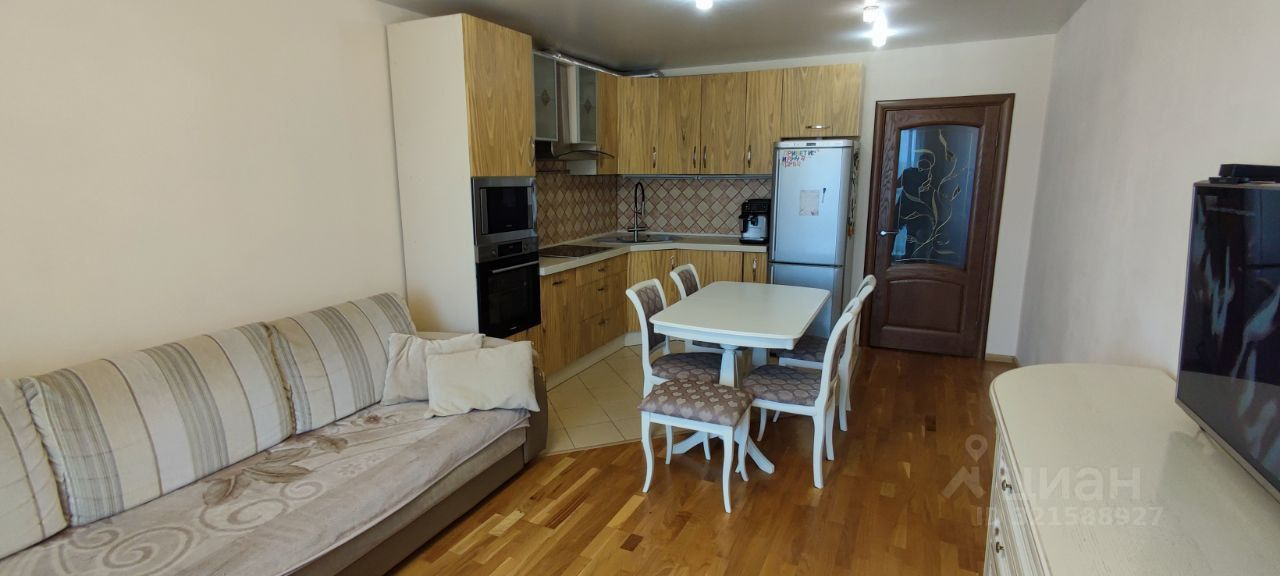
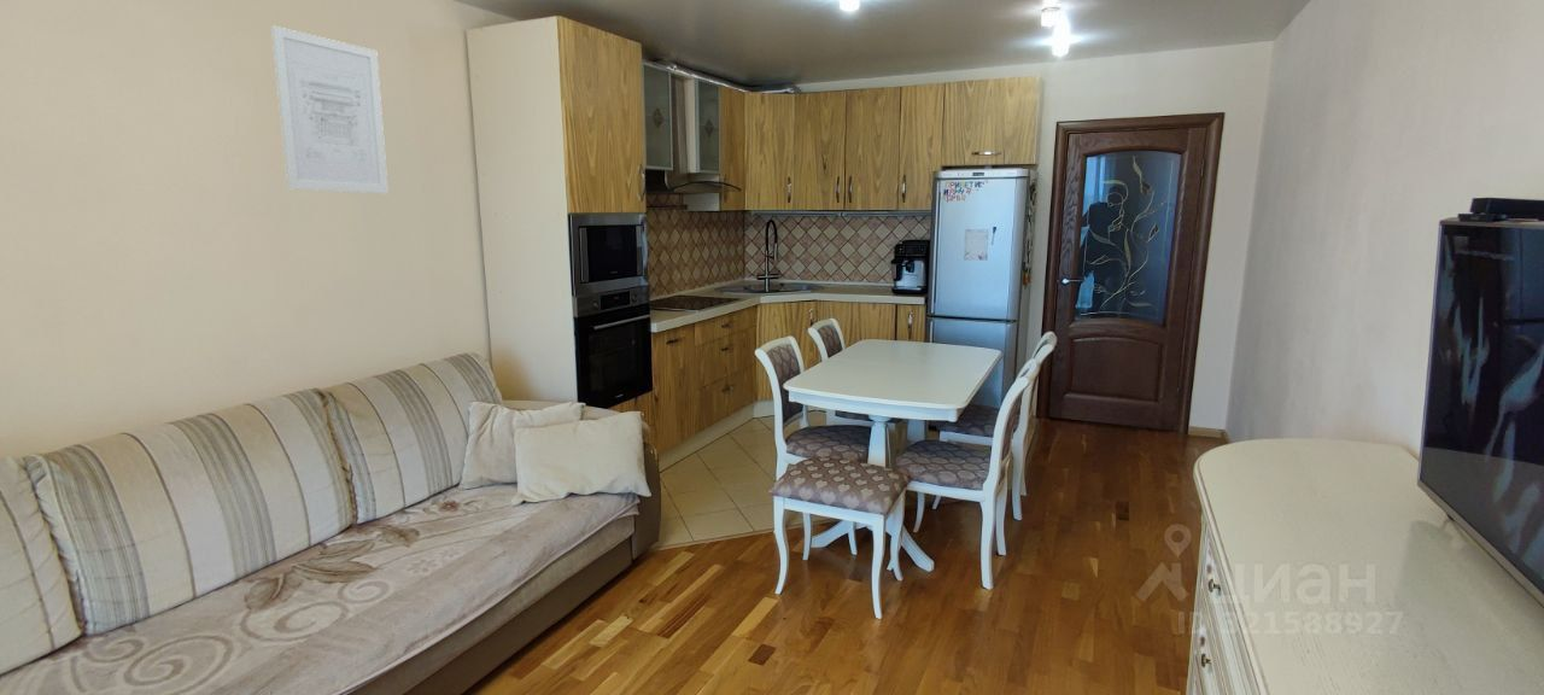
+ wall art [270,24,390,194]
